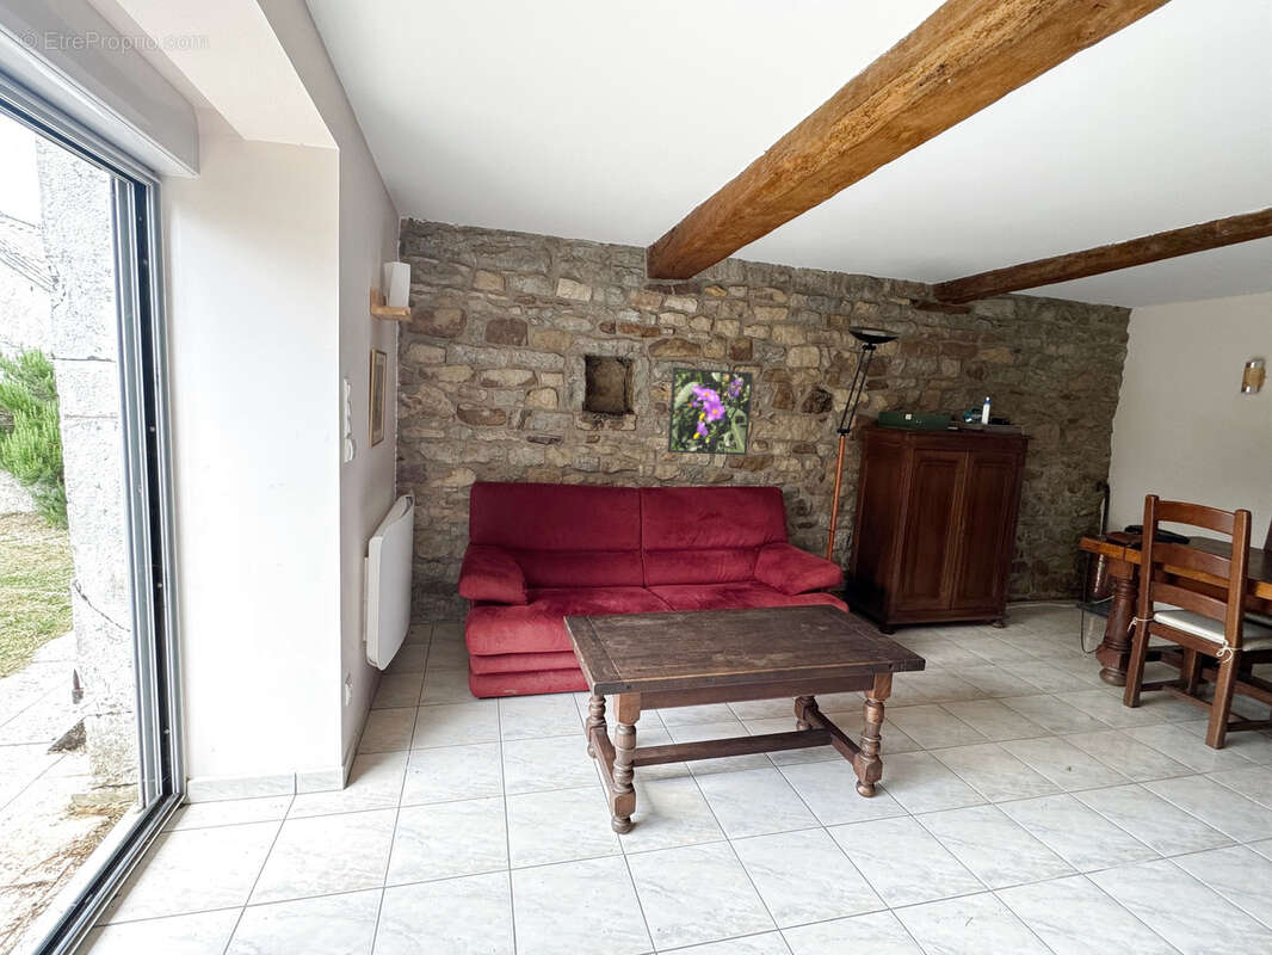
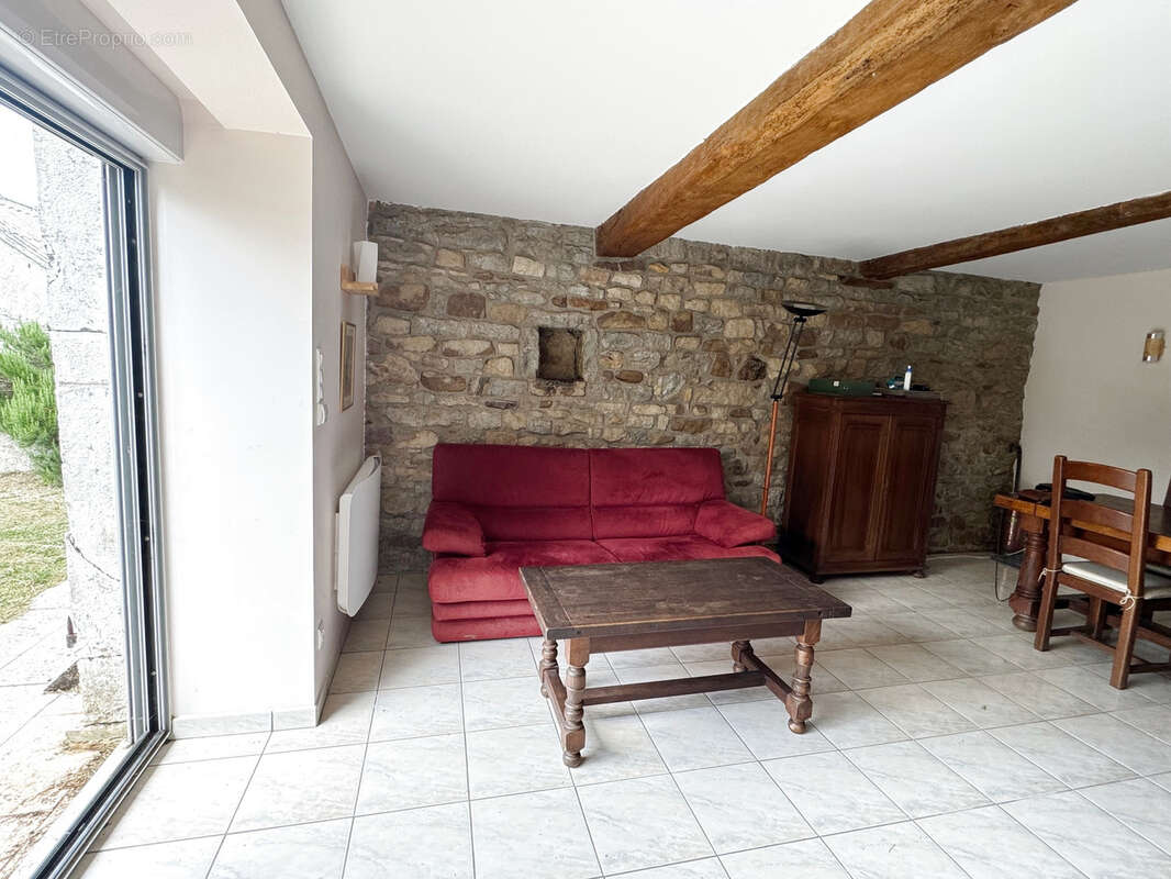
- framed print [667,365,754,456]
